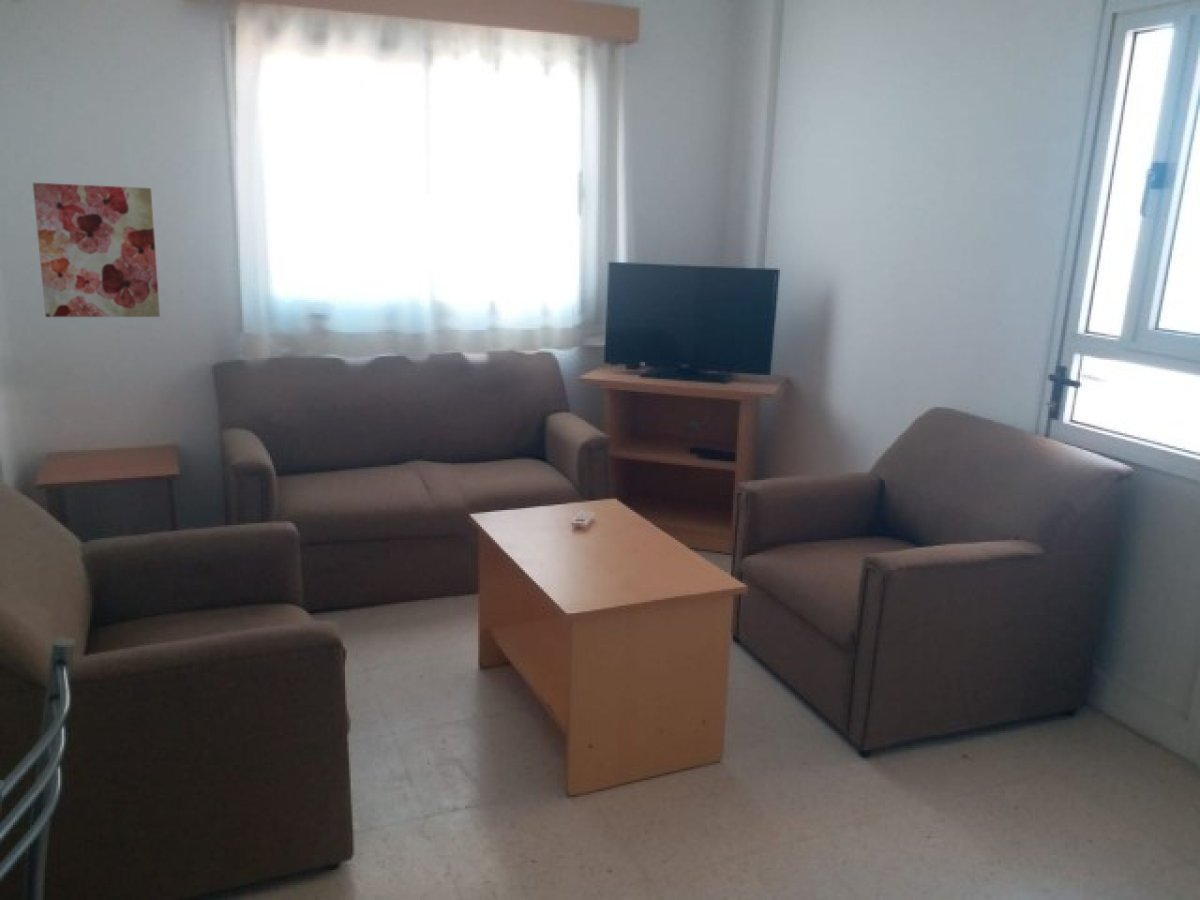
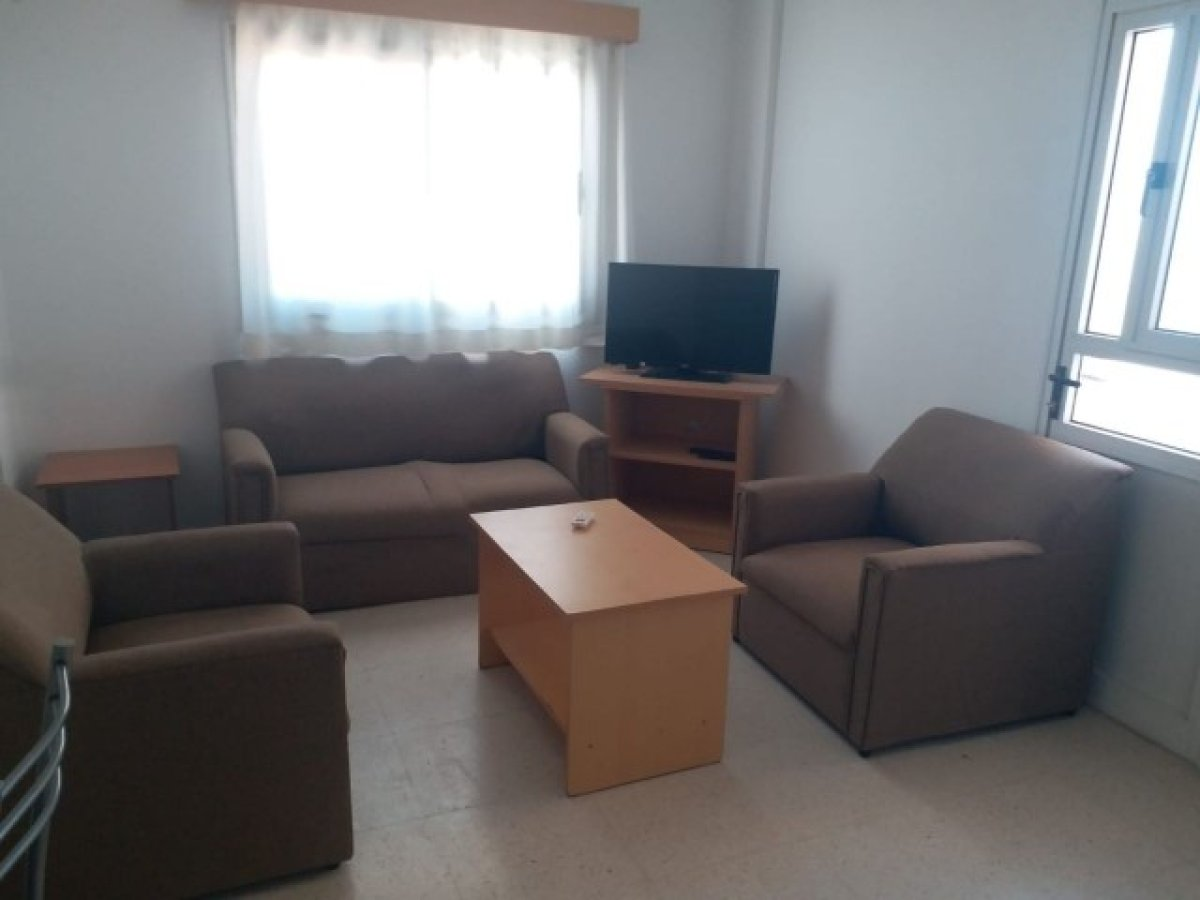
- wall art [32,182,161,318]
